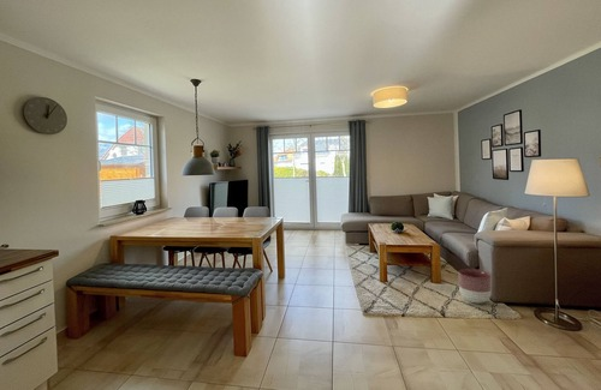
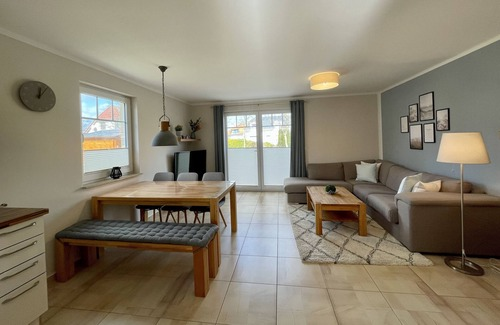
- planter [457,268,493,305]
